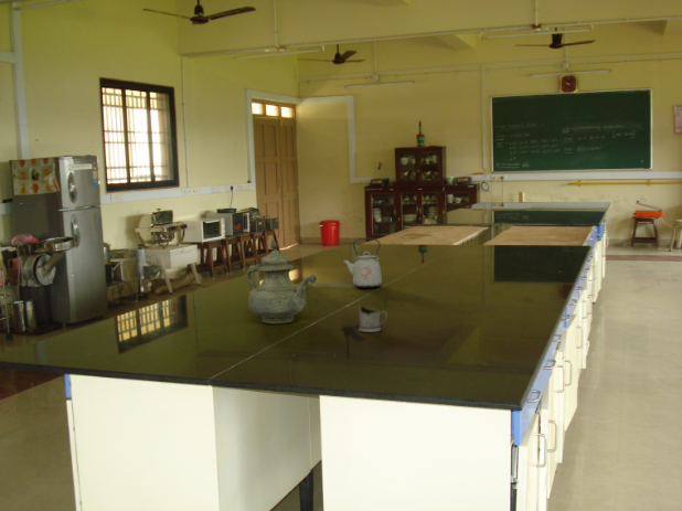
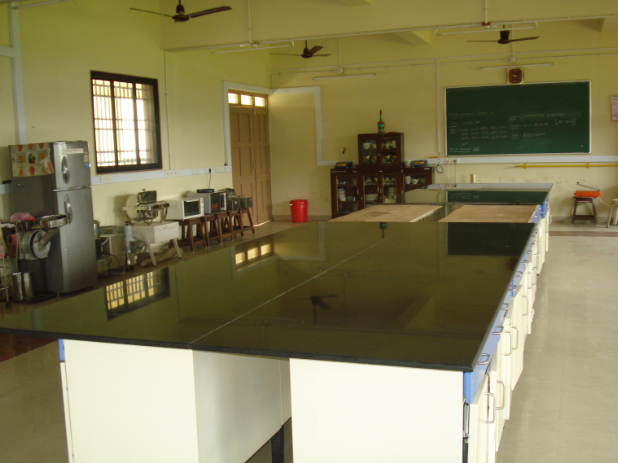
- teapot [245,238,317,324]
- kettle [342,237,383,289]
- tea glass holder [358,306,388,333]
